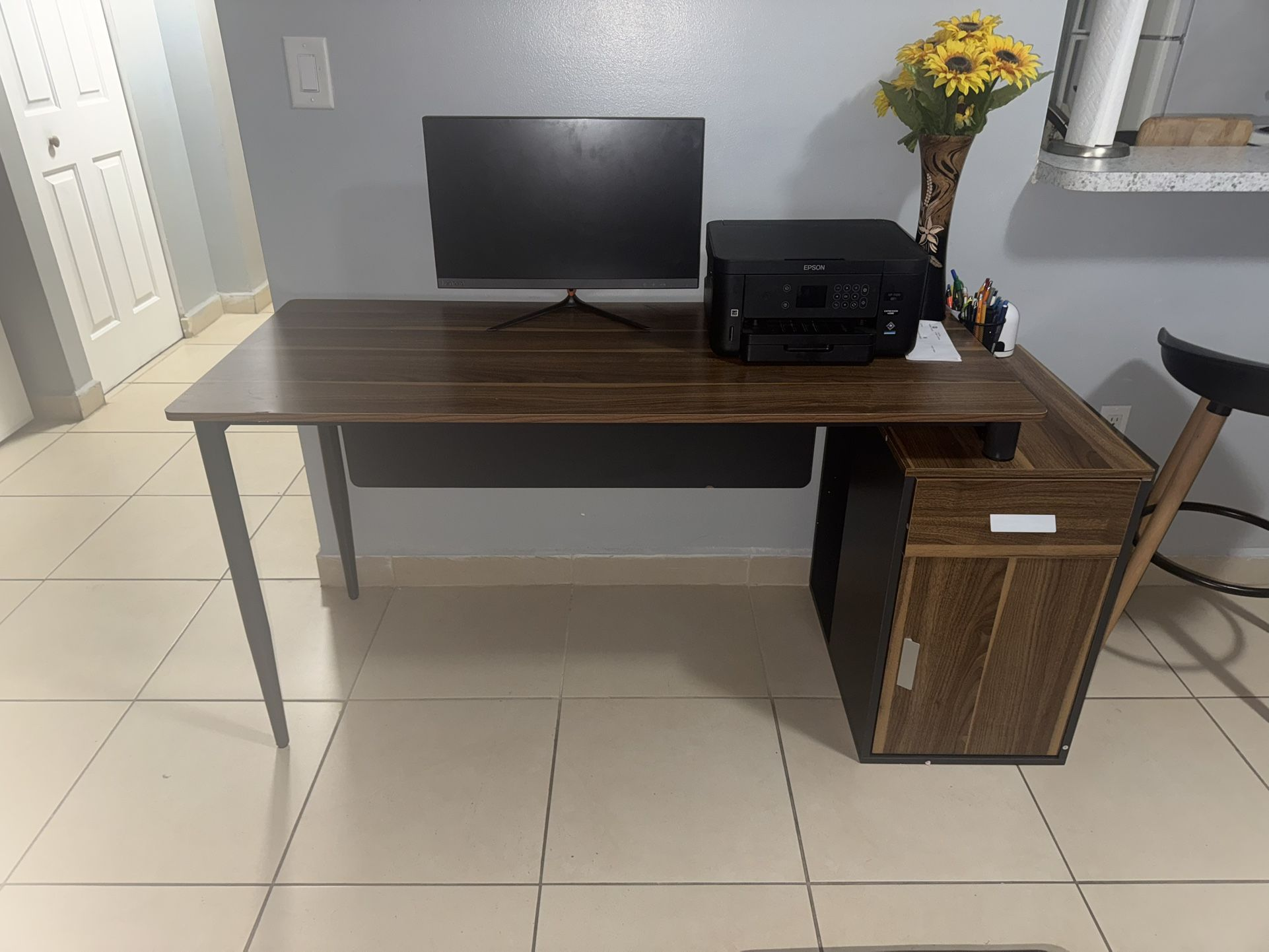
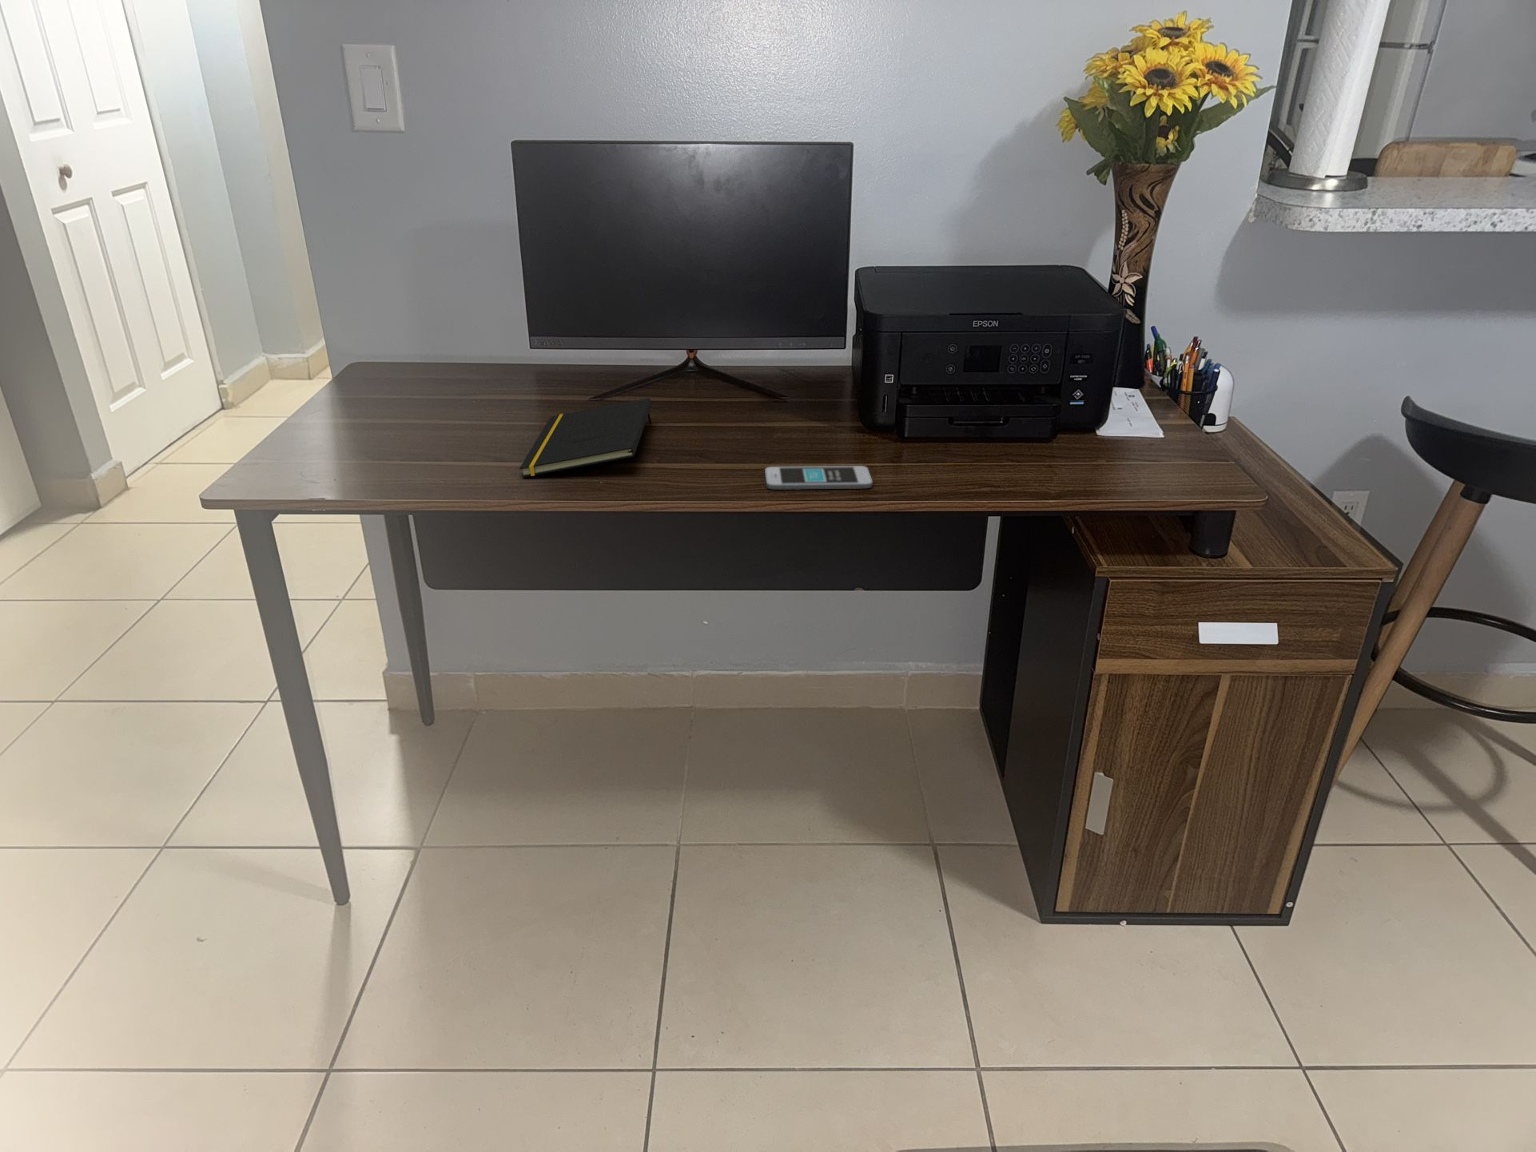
+ smartphone [764,465,874,490]
+ notepad [519,397,652,478]
